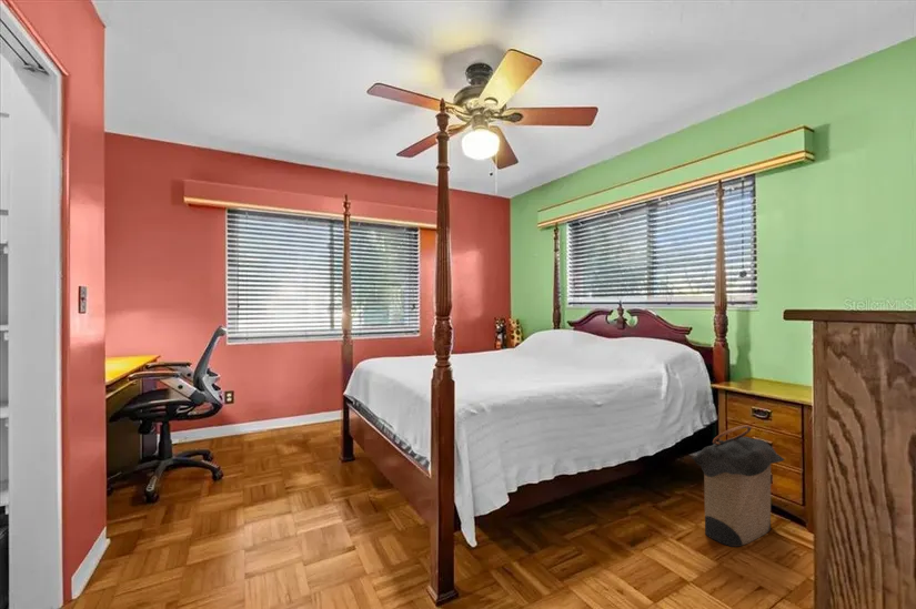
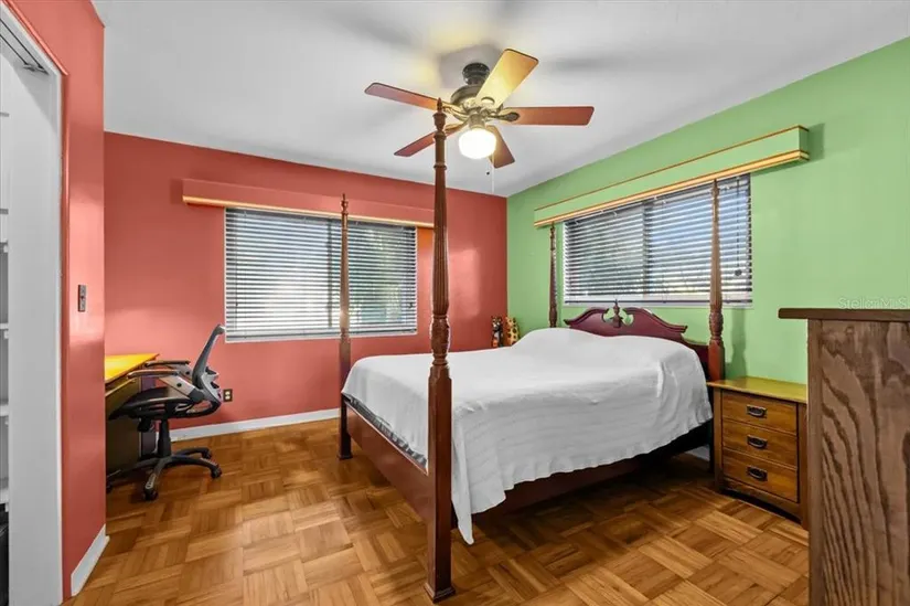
- laundry hamper [689,424,786,548]
